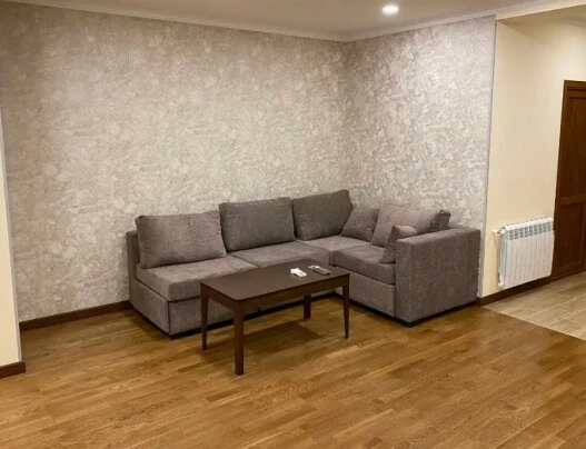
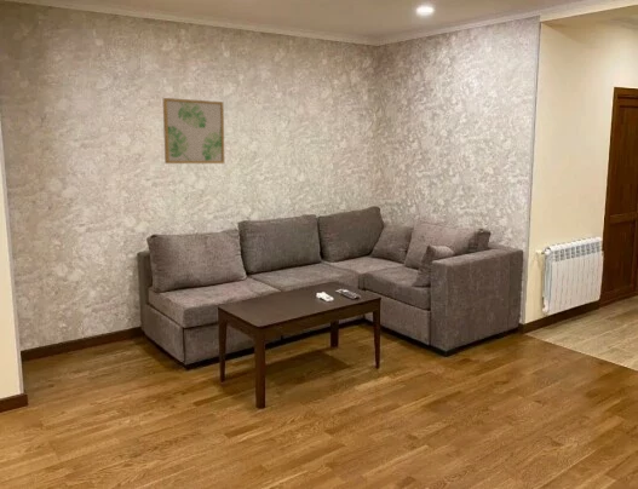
+ wall art [162,97,225,165]
